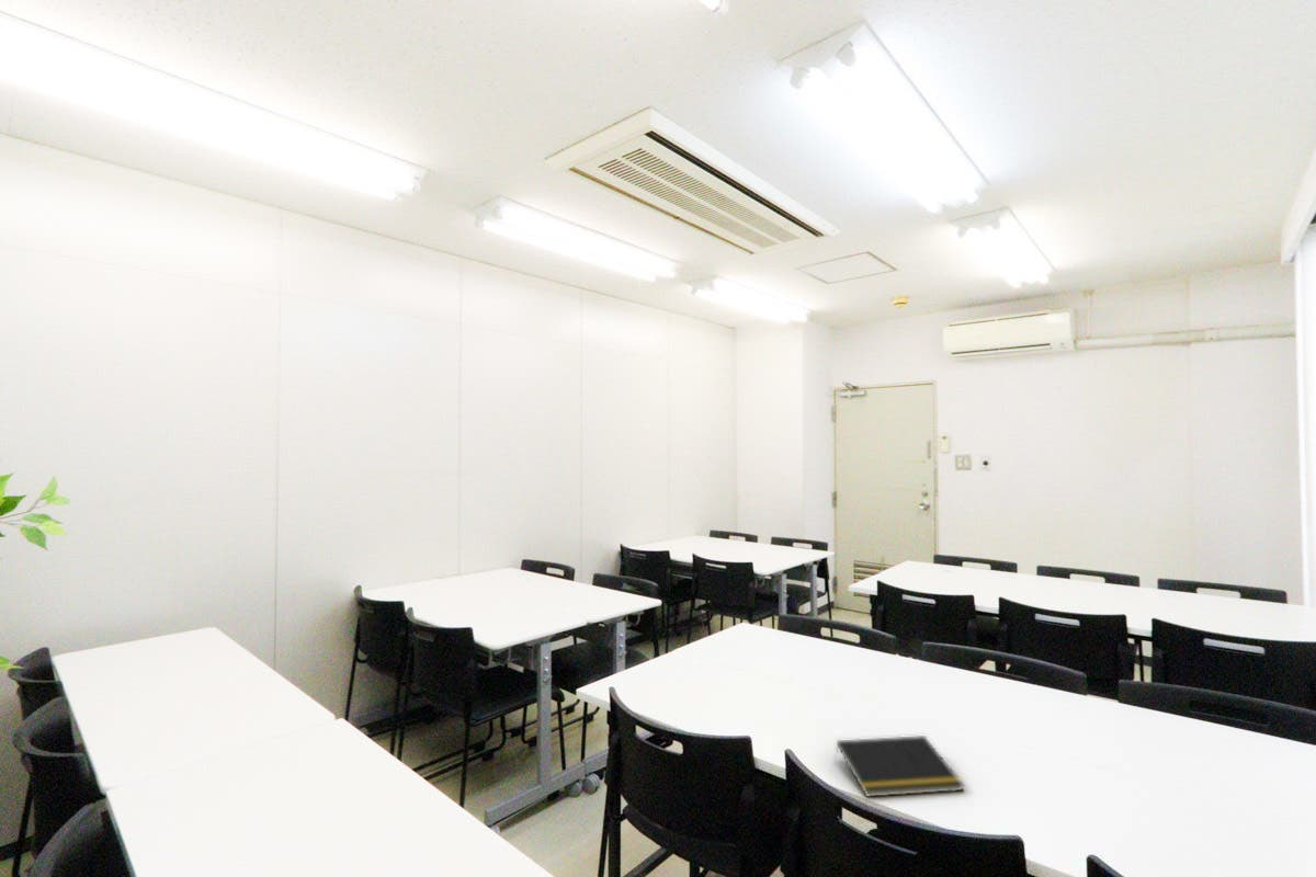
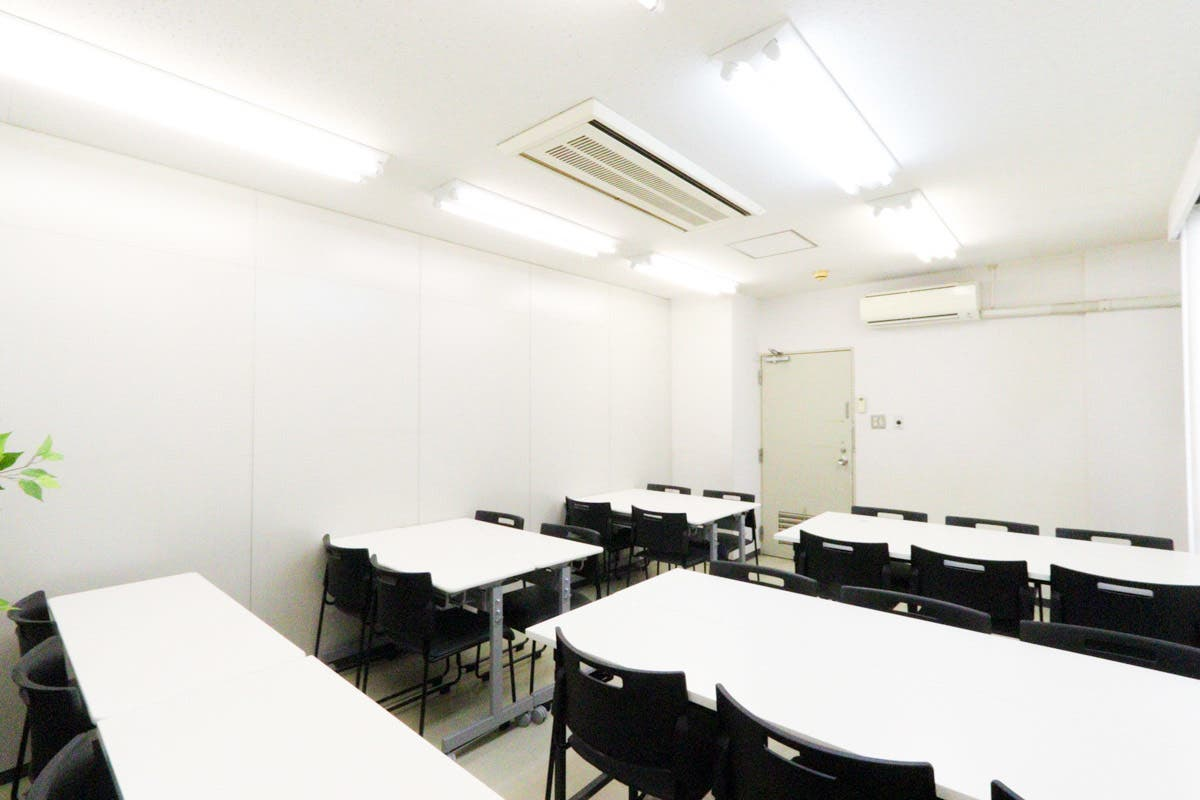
- notepad [833,734,965,798]
